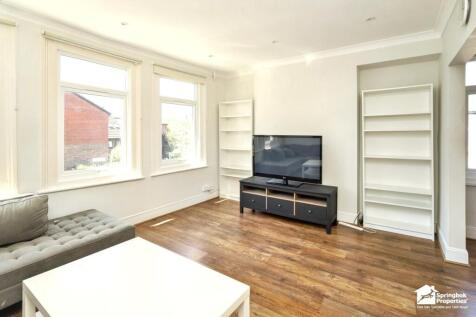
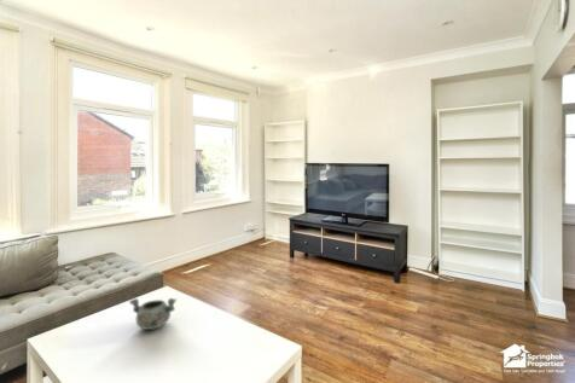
+ decorative bowl [128,297,178,331]
